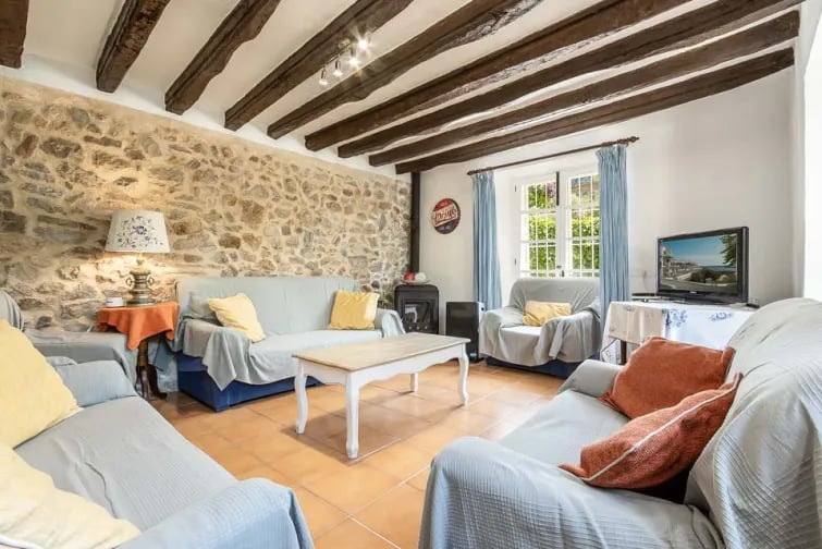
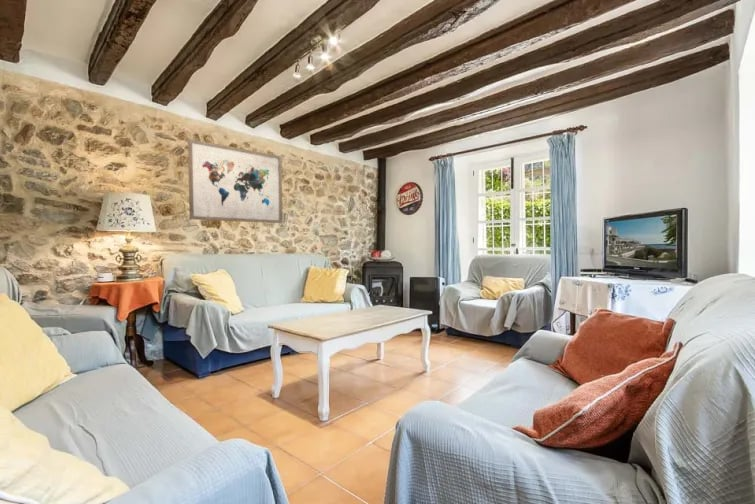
+ wall art [187,138,284,224]
